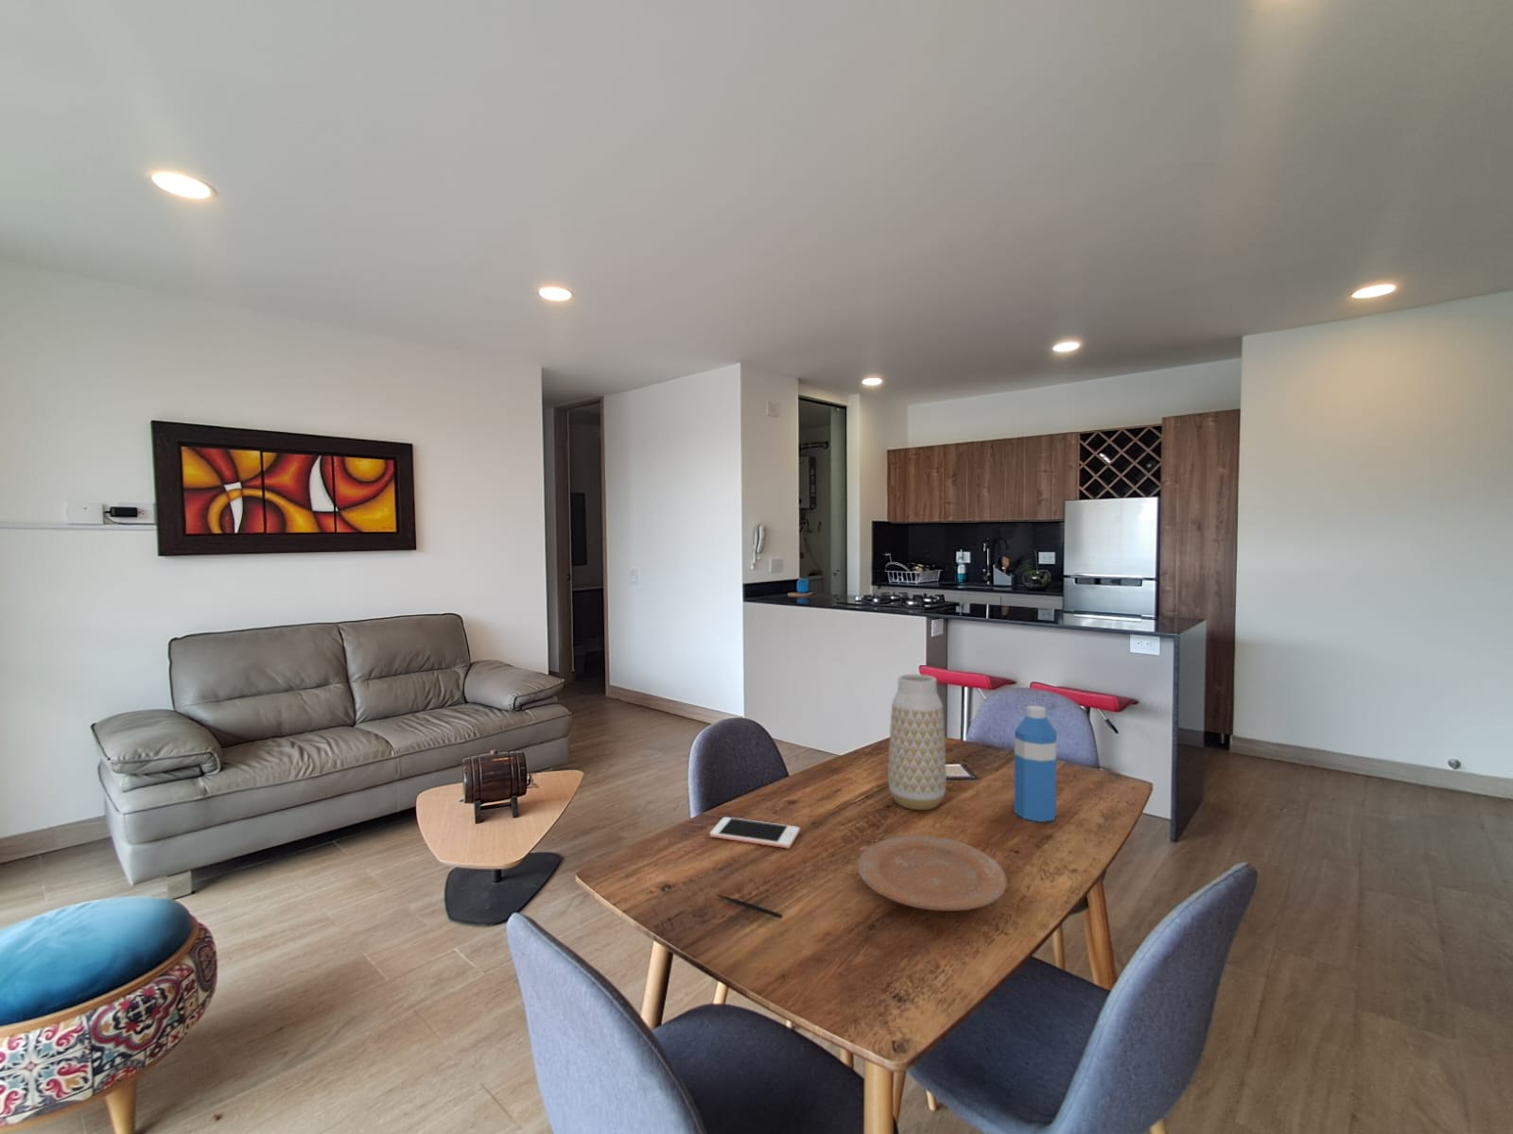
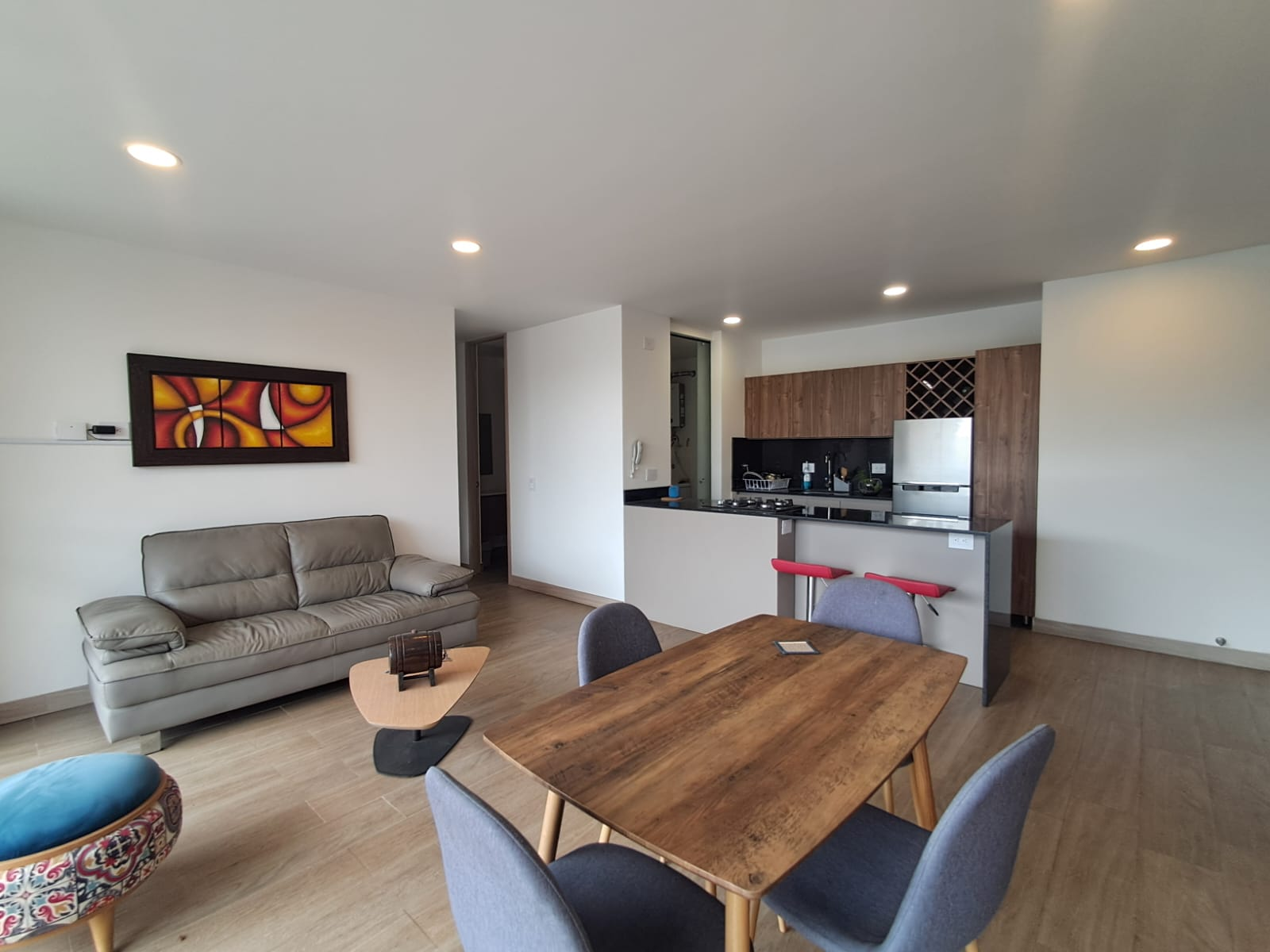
- plate [857,835,1008,912]
- pen [716,893,783,920]
- vase [888,673,947,811]
- water bottle [1013,705,1058,823]
- cell phone [709,816,801,849]
